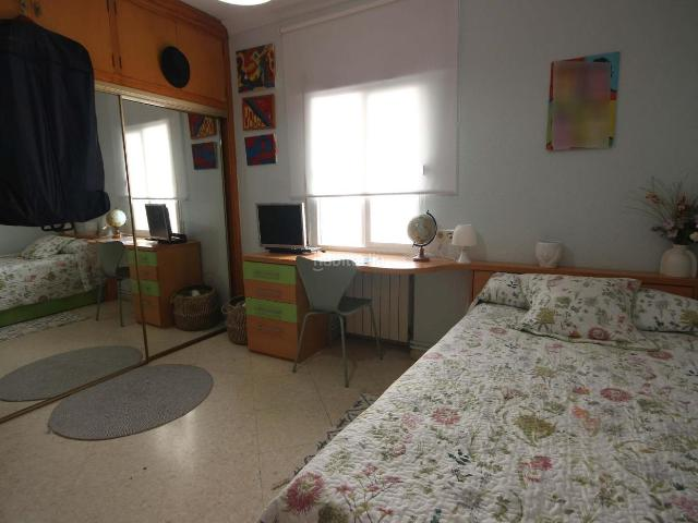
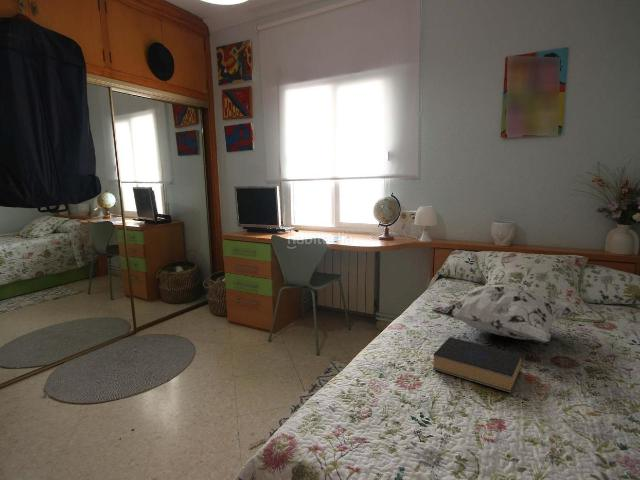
+ decorative pillow [431,284,577,343]
+ book [432,336,523,394]
